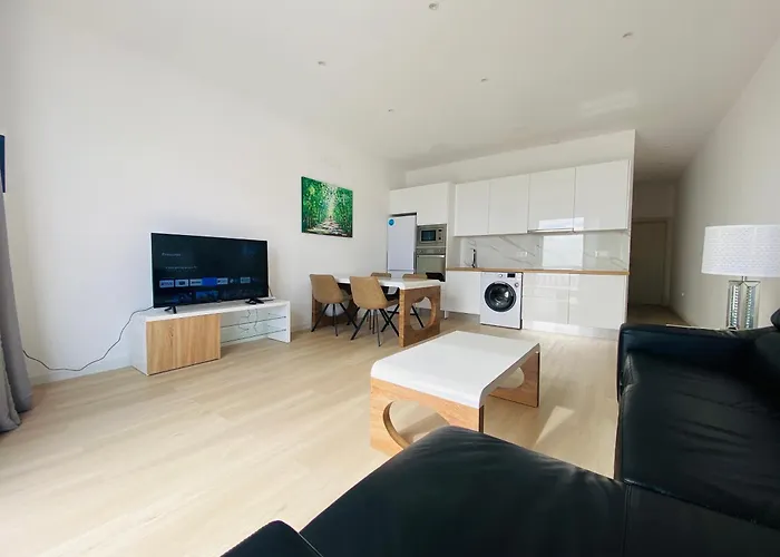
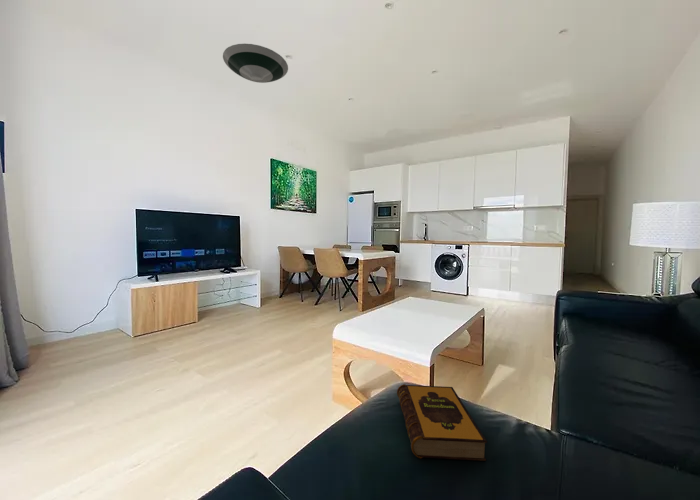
+ hardback book [396,383,488,462]
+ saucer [222,43,289,84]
